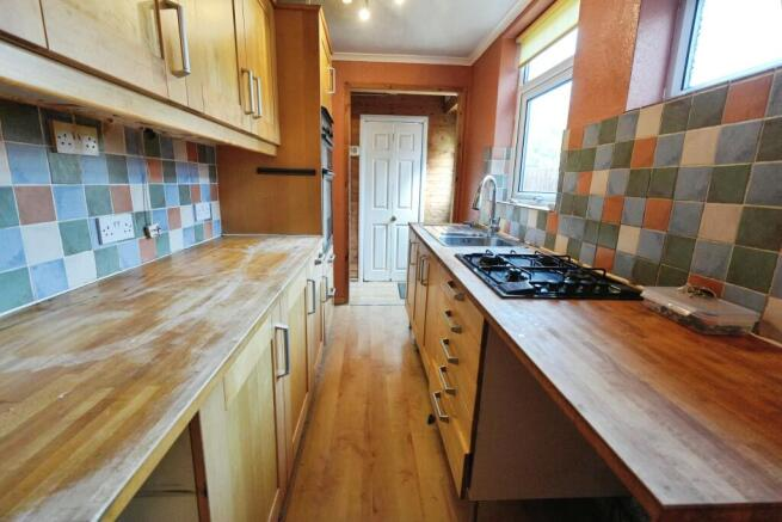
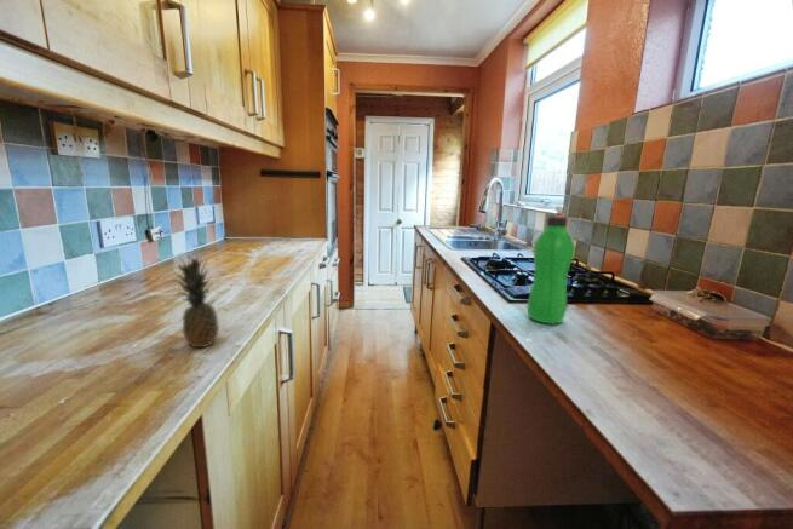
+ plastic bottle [527,215,576,326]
+ fruit [169,253,220,349]
